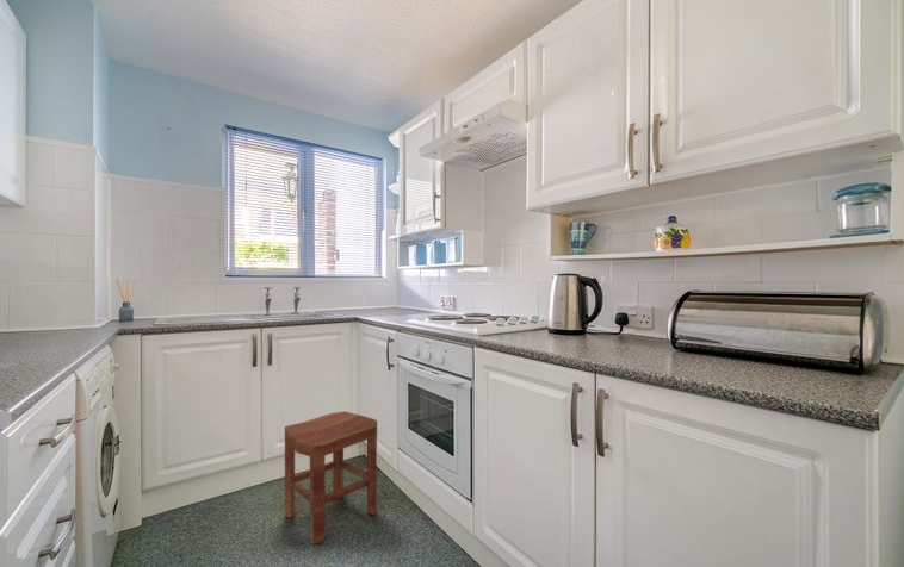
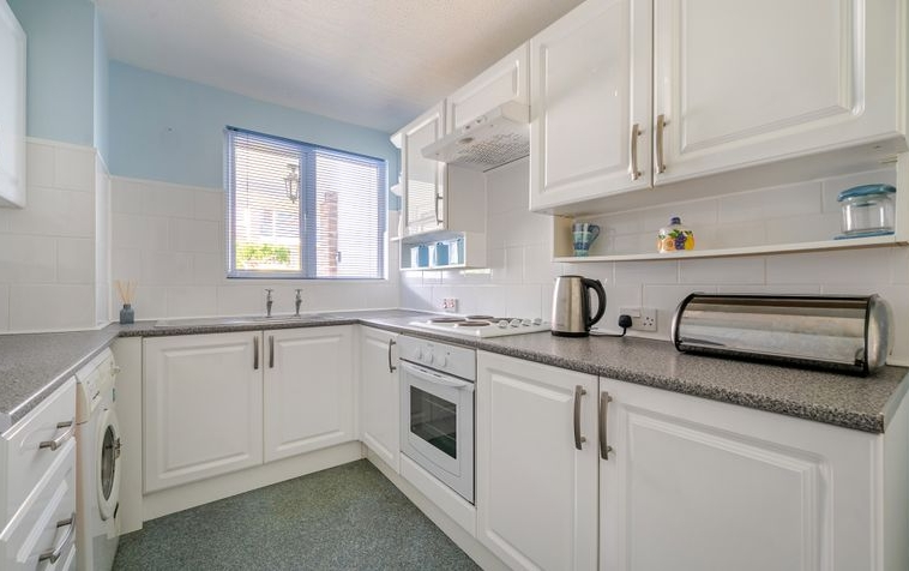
- stool [284,410,378,546]
